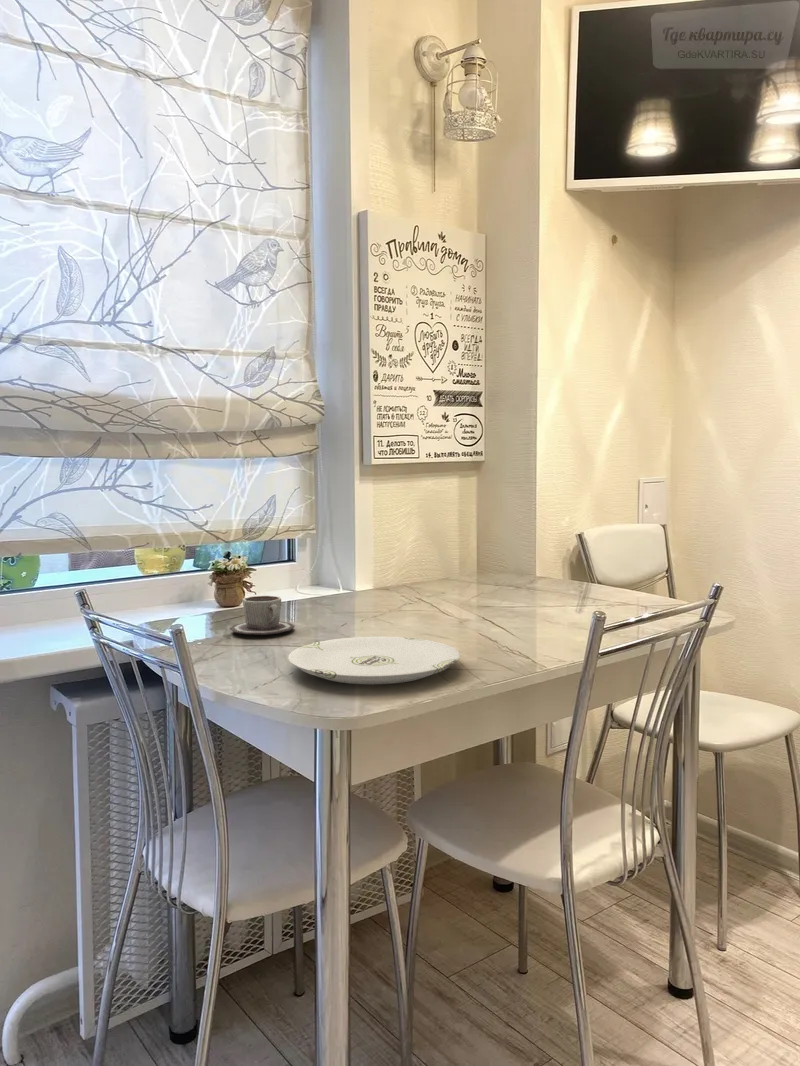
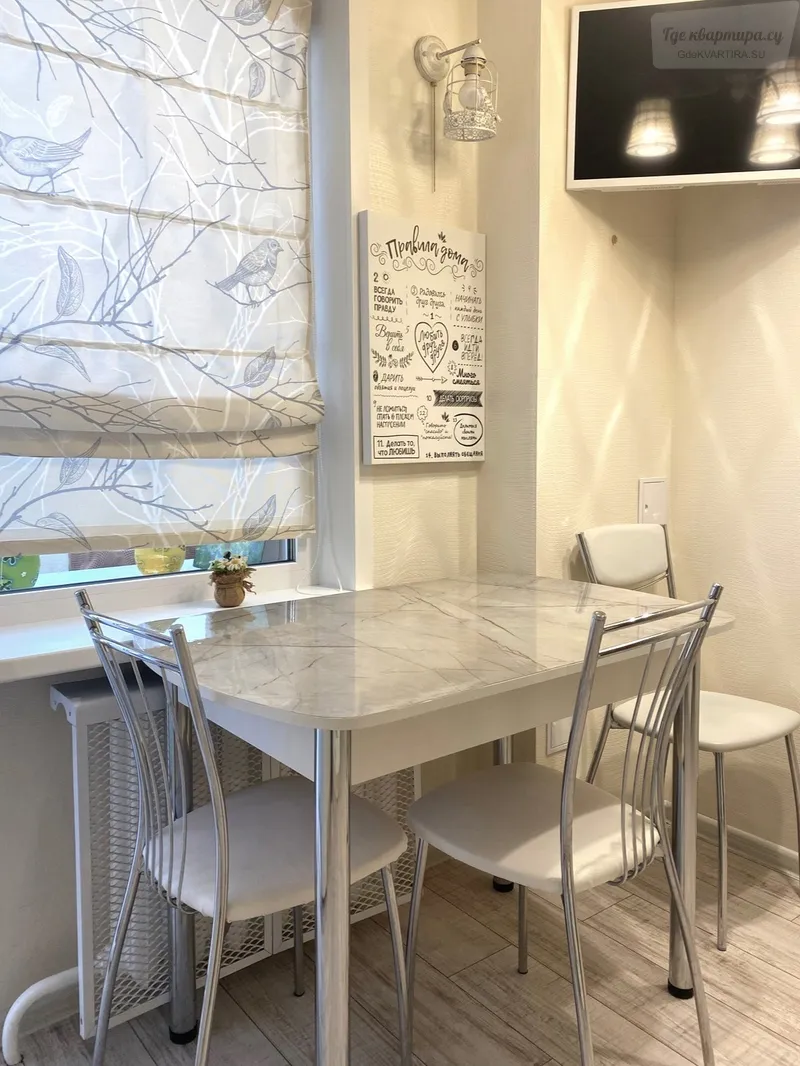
- plate [287,636,461,685]
- cup [229,595,296,636]
